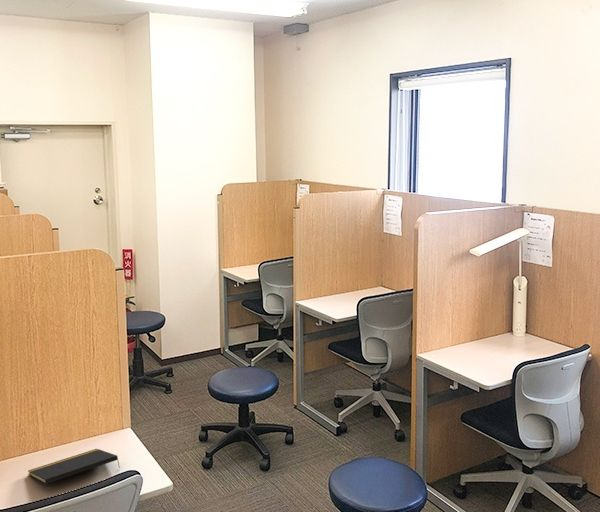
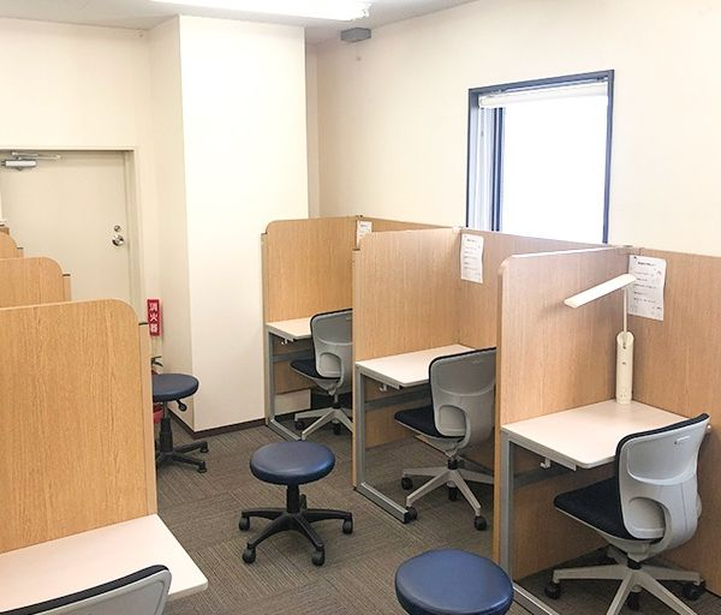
- notepad [27,448,121,485]
